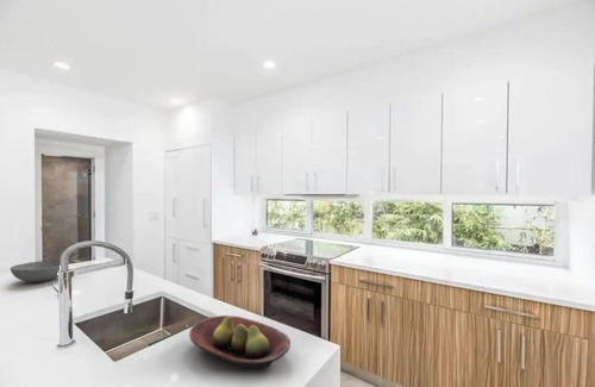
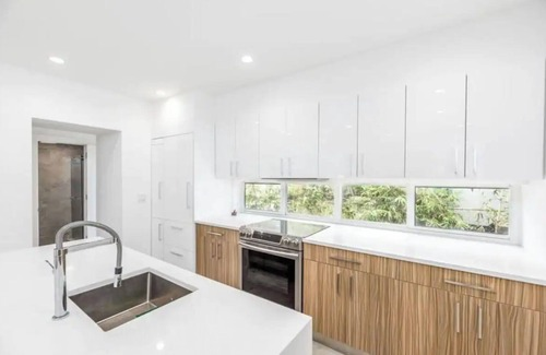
- bowl [10,258,61,283]
- fruit bowl [188,314,292,370]
